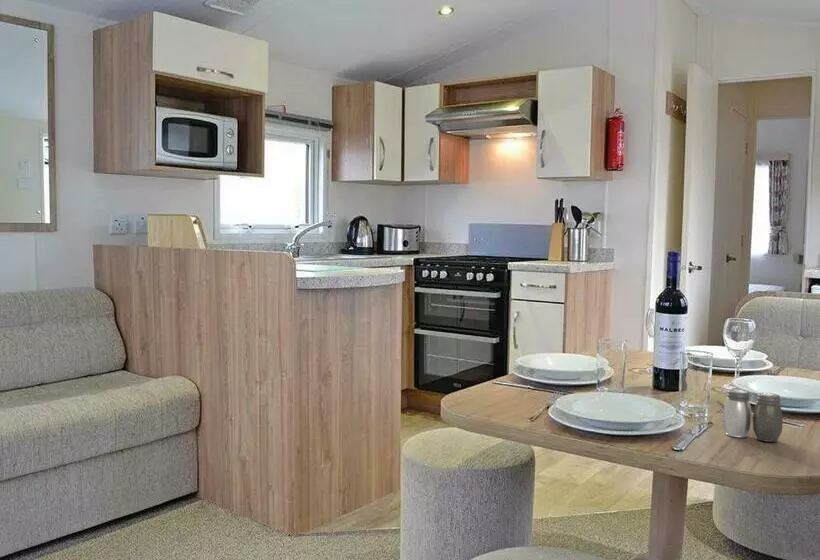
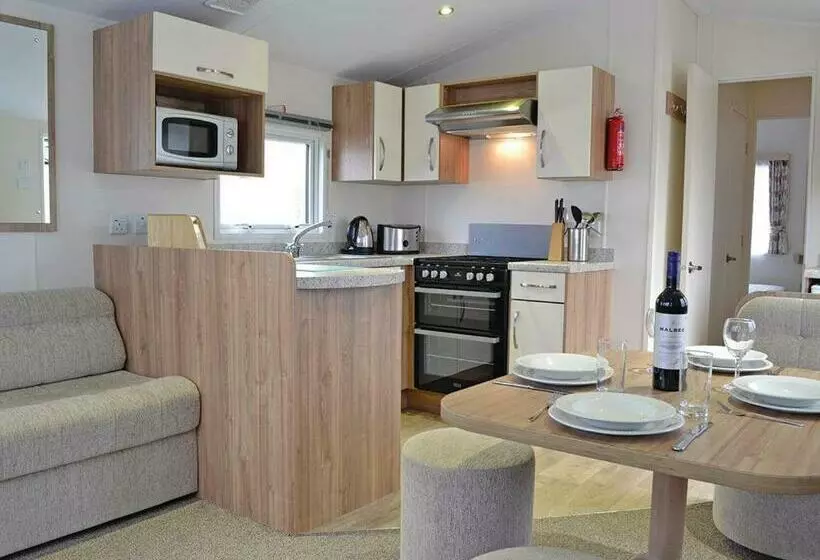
- salt and pepper shaker [722,388,784,443]
